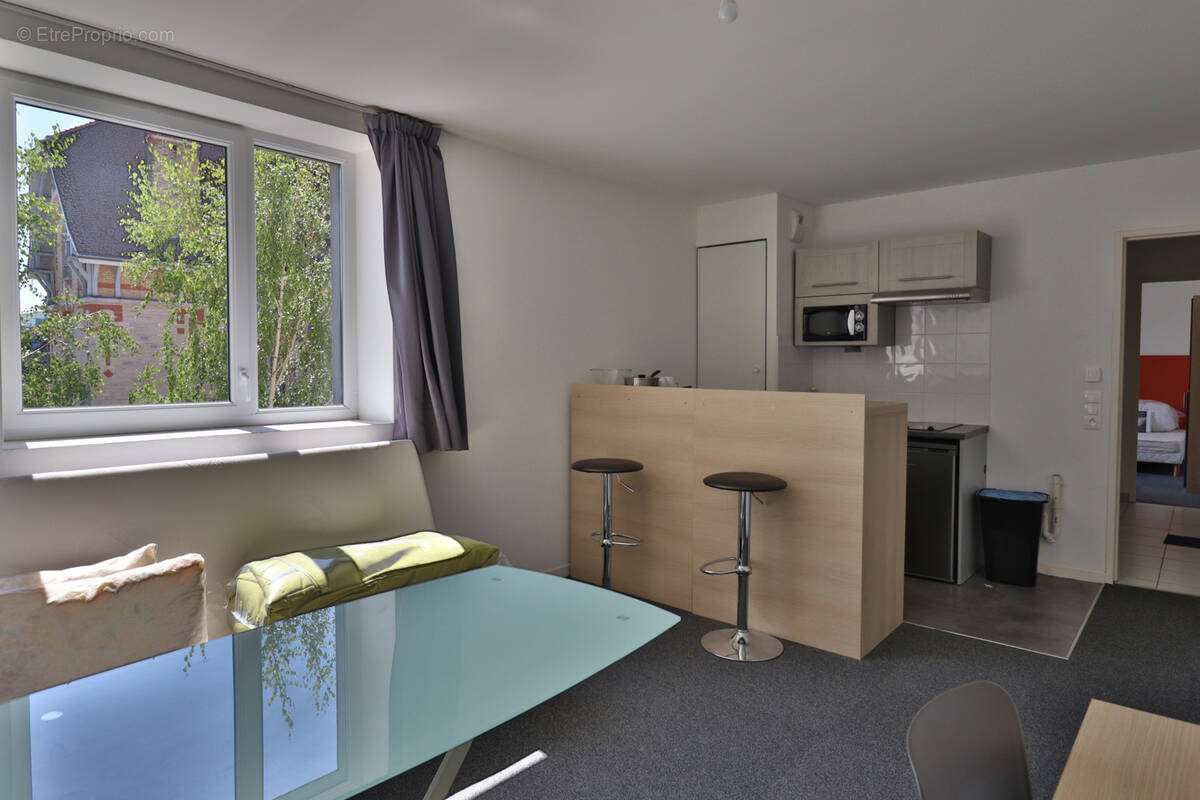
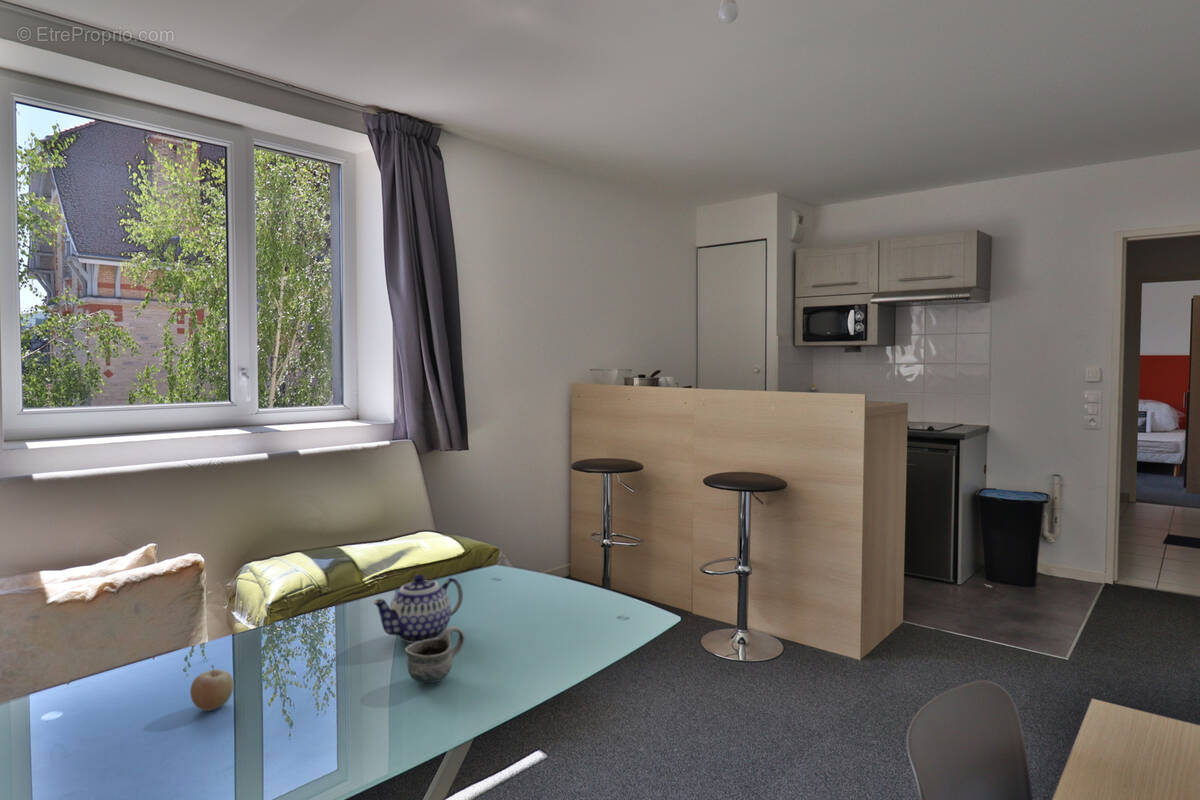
+ fruit [189,664,235,712]
+ teapot [372,574,464,644]
+ mug [404,625,466,684]
